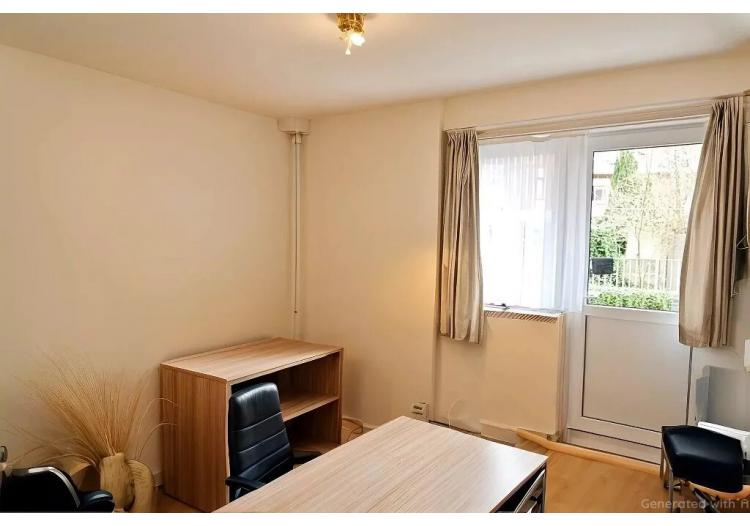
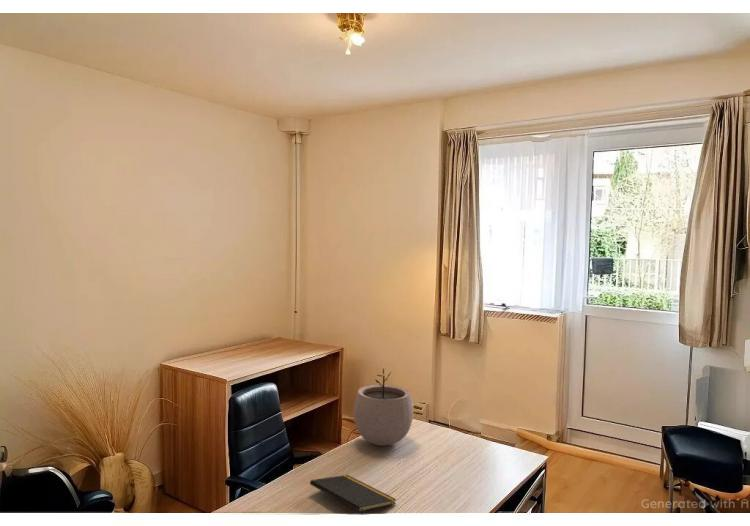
+ notepad [309,474,398,514]
+ plant pot [353,367,414,447]
